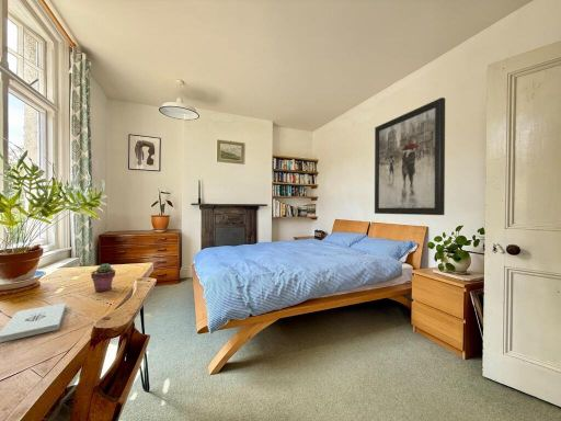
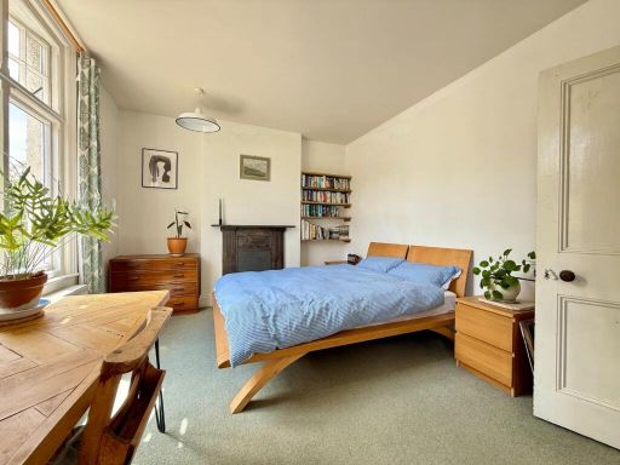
- notepad [0,301,67,343]
- potted succulent [90,262,116,293]
- wall art [374,96,446,216]
